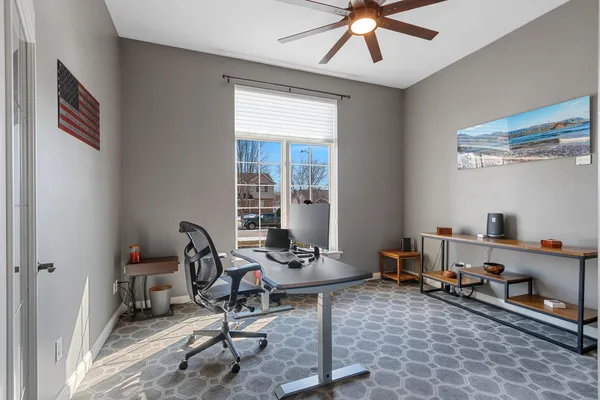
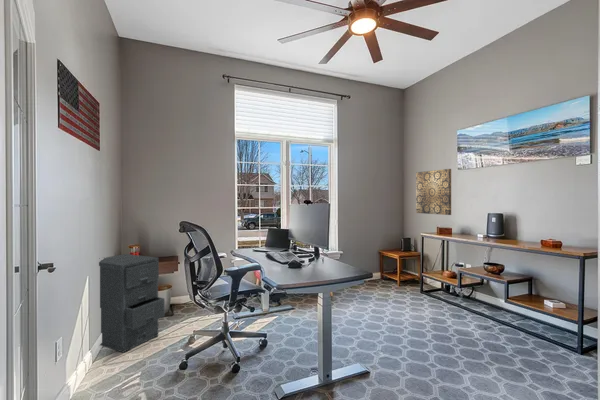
+ wall art [415,168,452,216]
+ filing cabinet [98,253,166,354]
